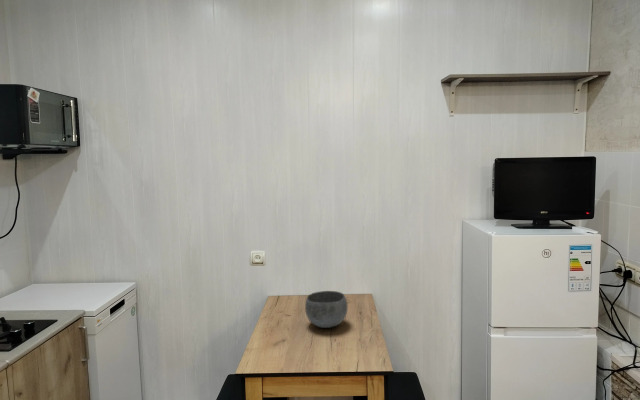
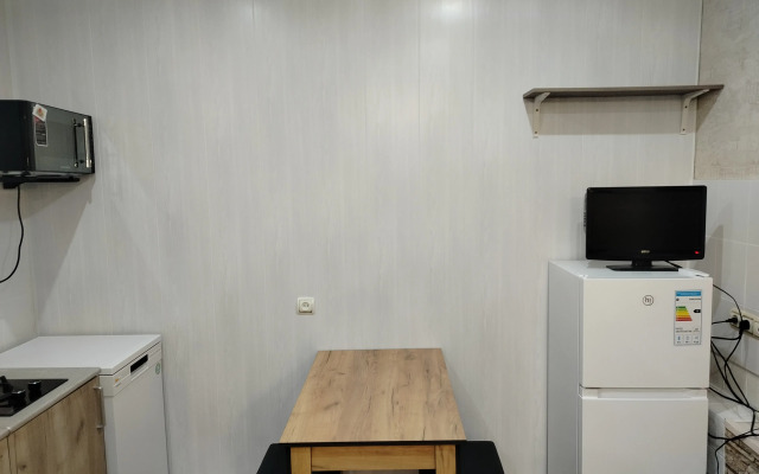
- bowl [304,290,348,329]
